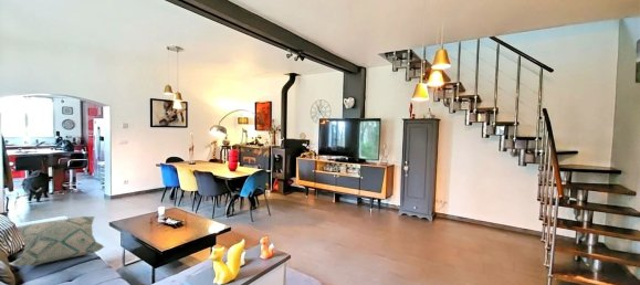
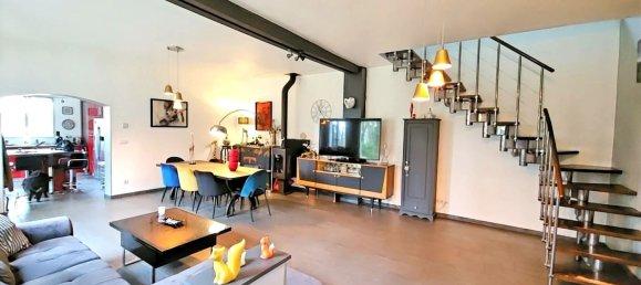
- decorative pillow [12,215,106,268]
